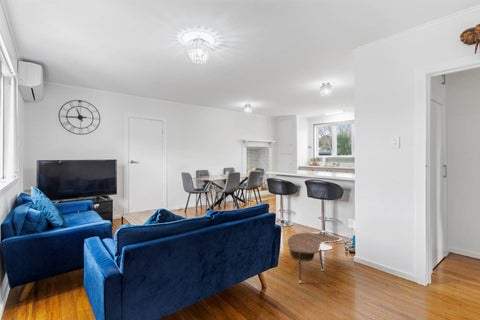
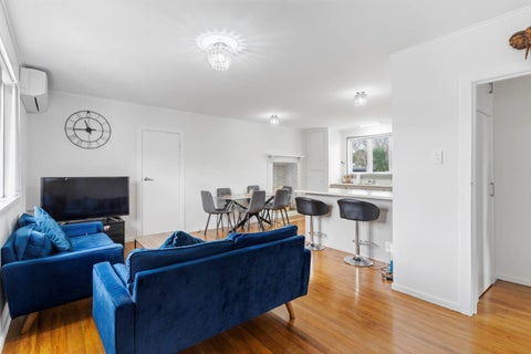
- side table [287,232,343,285]
